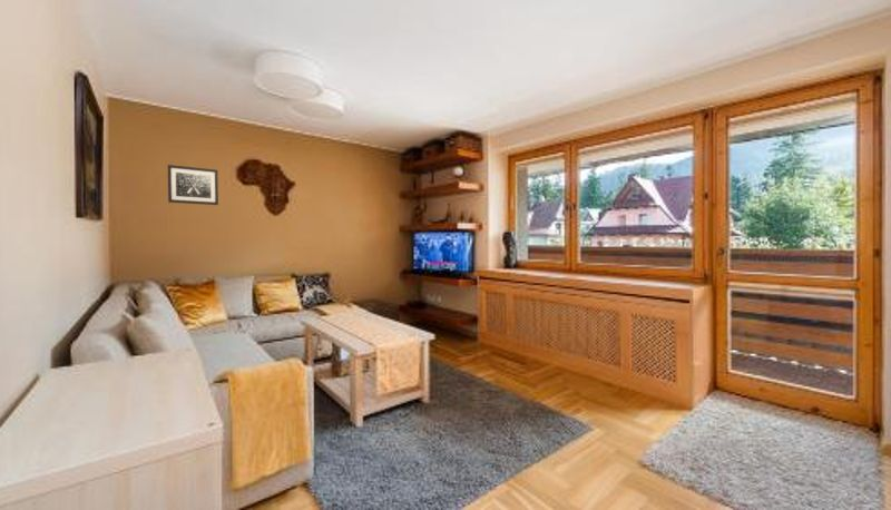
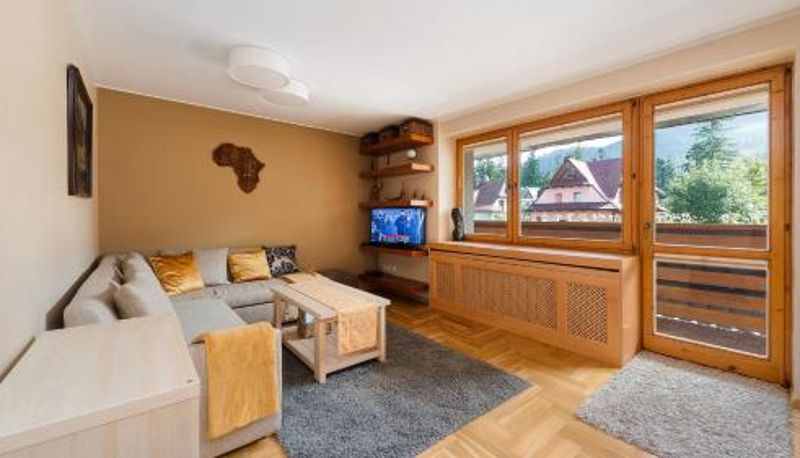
- wall art [167,164,219,206]
